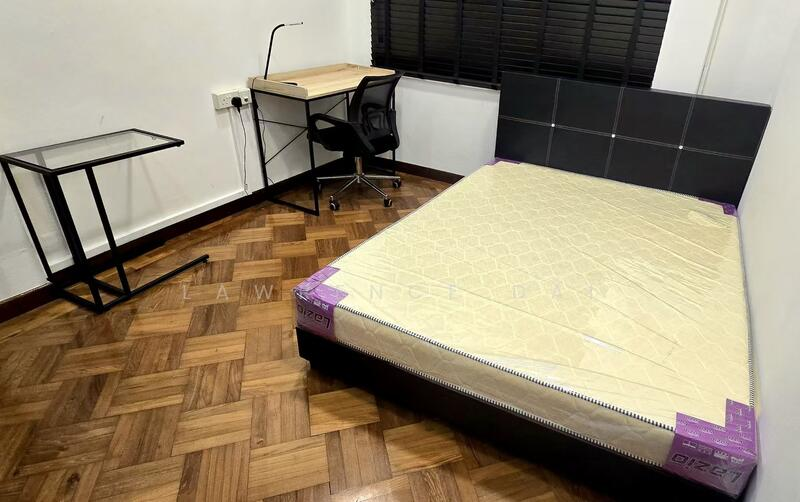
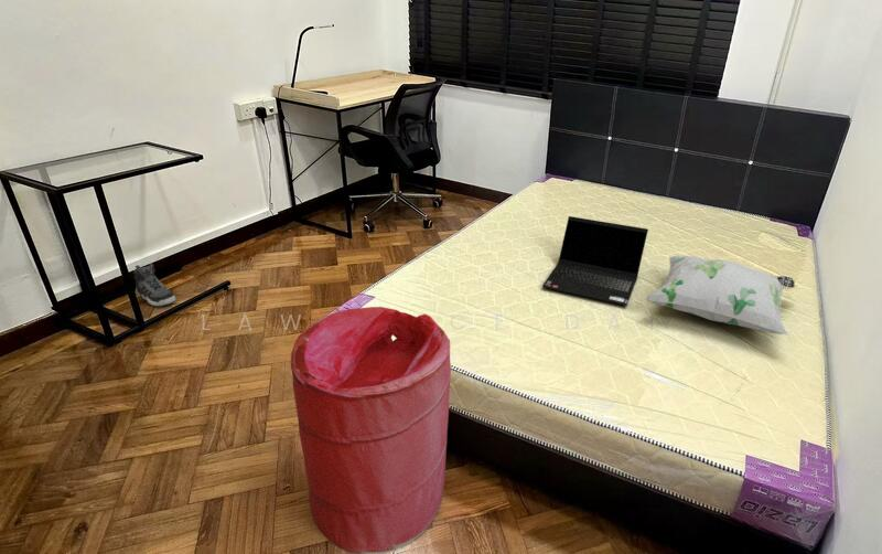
+ sneaker [132,263,176,307]
+ laptop computer [541,215,649,307]
+ decorative pillow [645,254,796,337]
+ laundry hamper [290,306,452,554]
